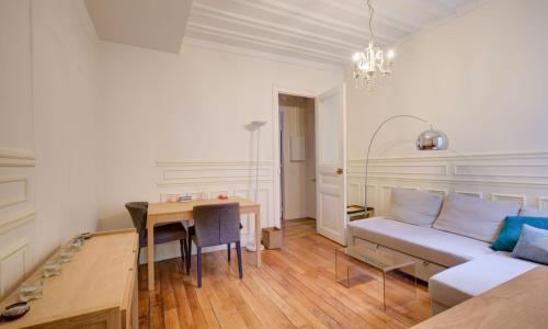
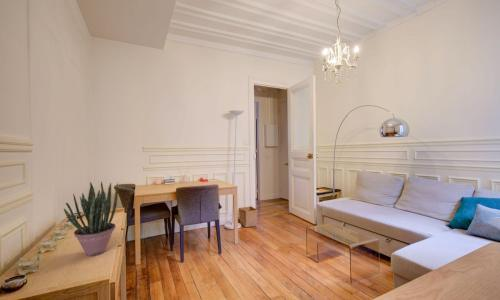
+ potted plant [63,180,119,257]
